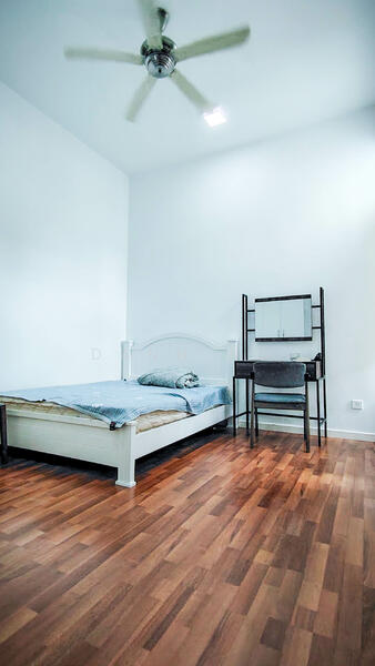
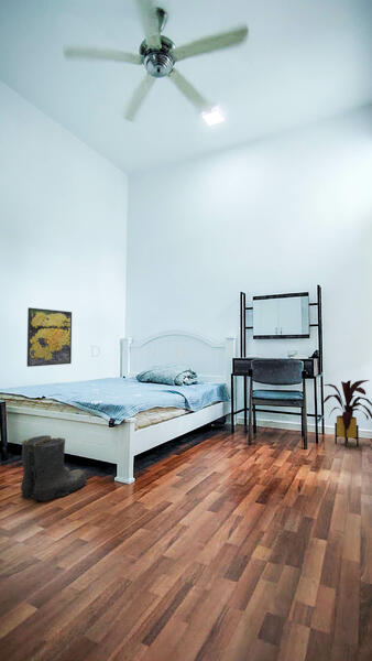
+ house plant [318,379,372,448]
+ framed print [26,306,73,368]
+ boots [18,434,89,502]
